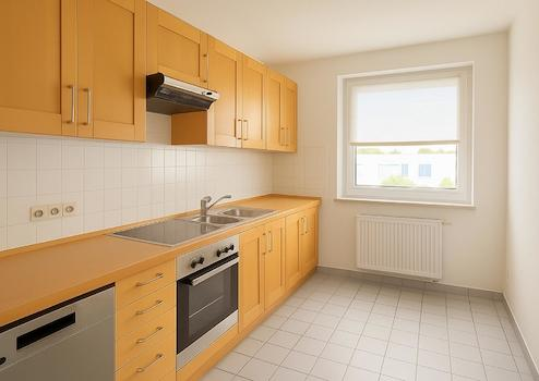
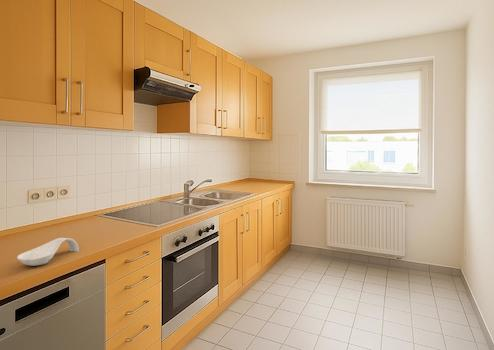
+ spoon rest [16,237,80,267]
